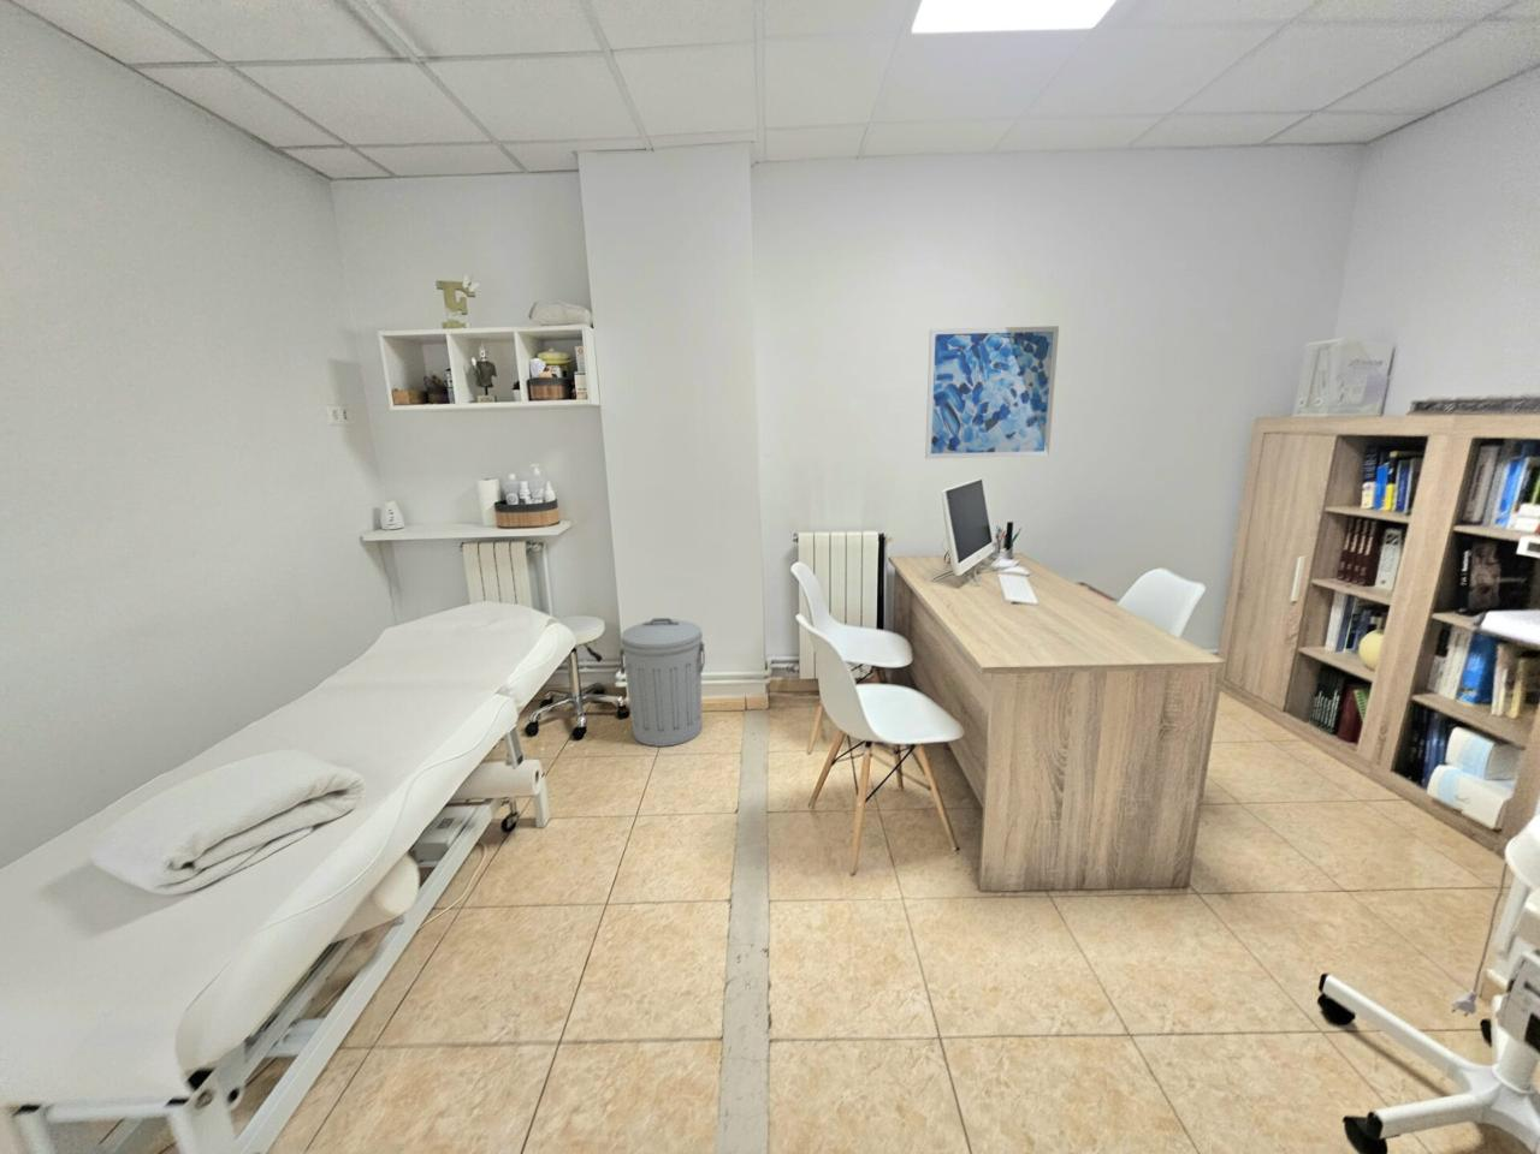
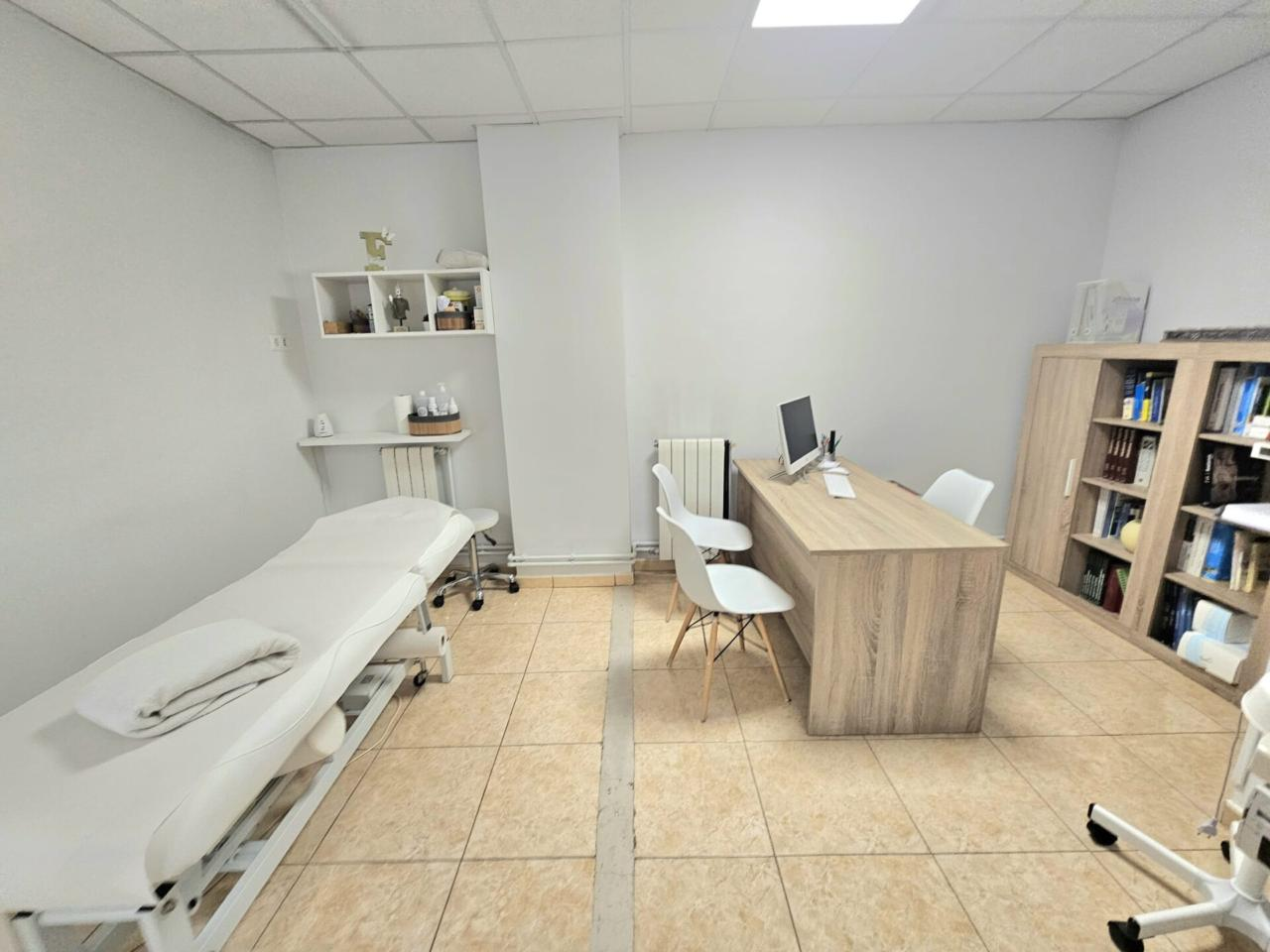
- wall art [924,325,1060,461]
- trash can [620,617,706,748]
